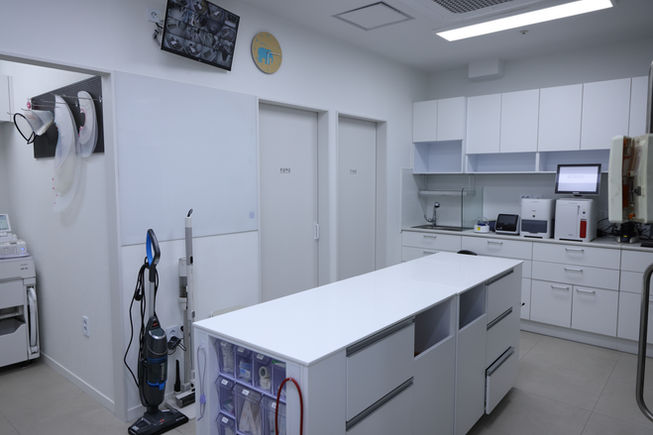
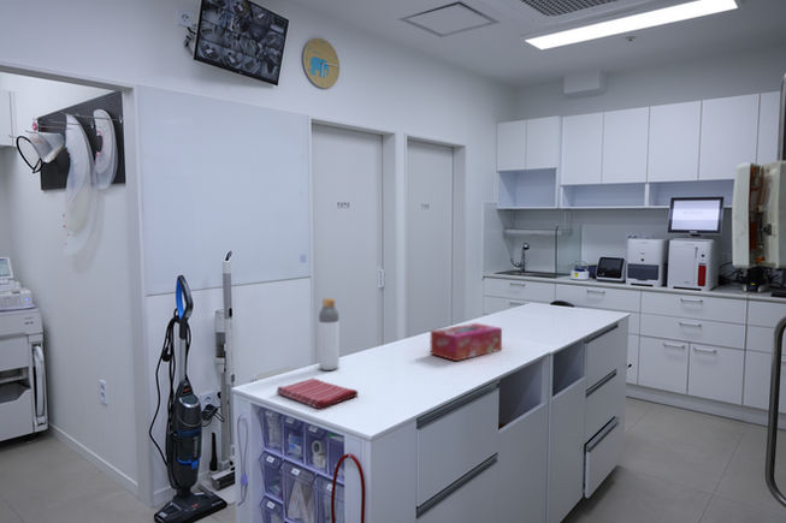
+ bottle [318,297,341,372]
+ tissue box [430,322,503,362]
+ dish towel [274,378,359,410]
